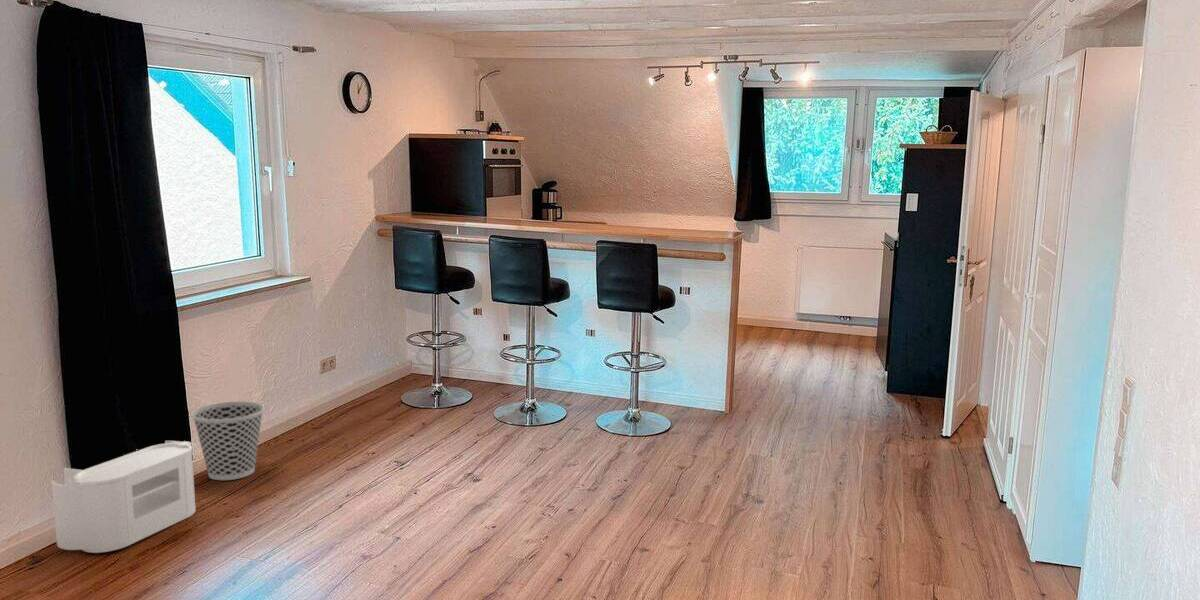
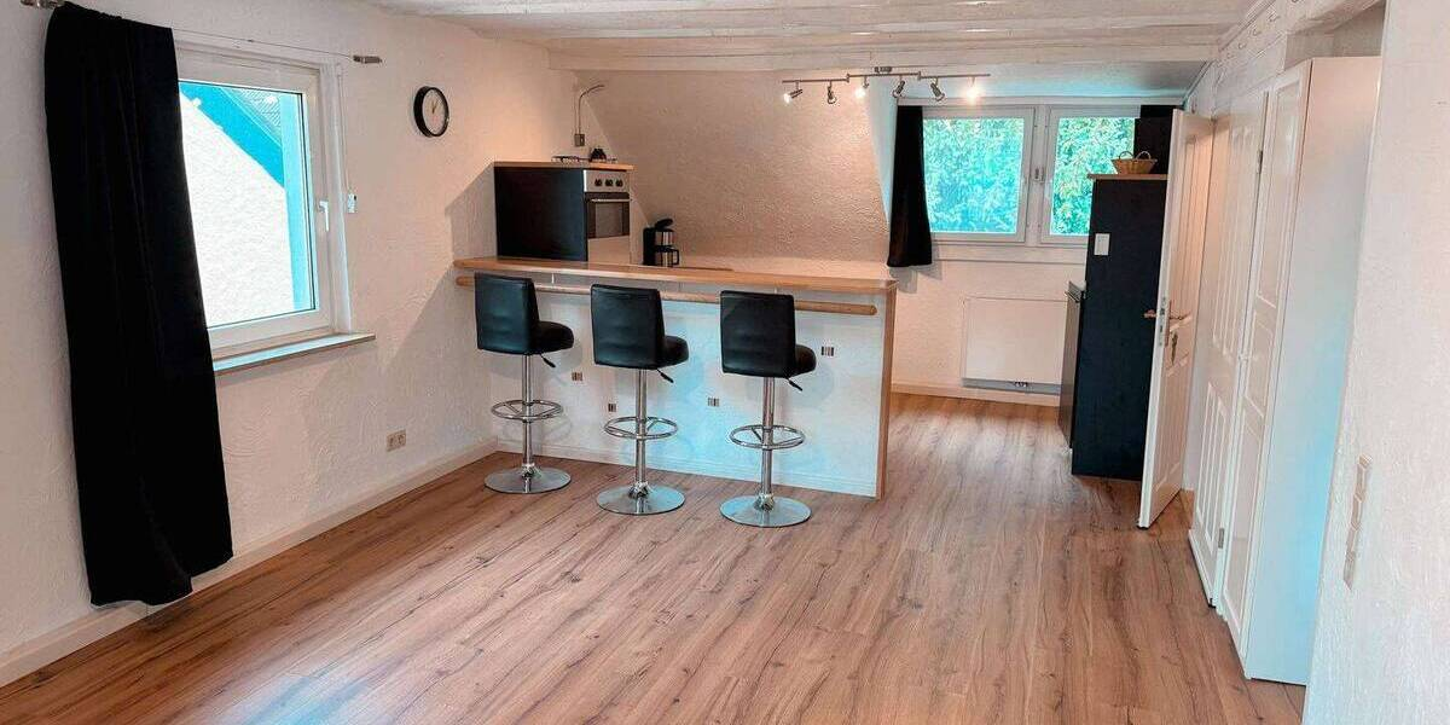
- air purifier [49,440,198,554]
- wastebasket [191,400,265,481]
